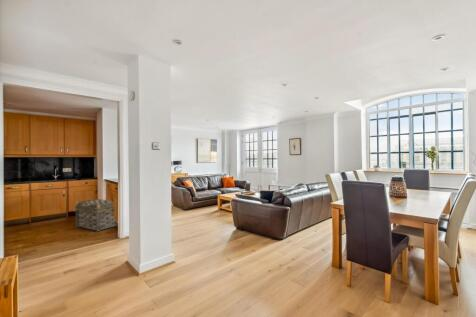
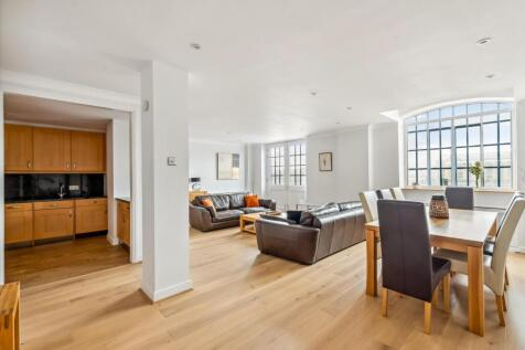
- basket [73,198,118,233]
